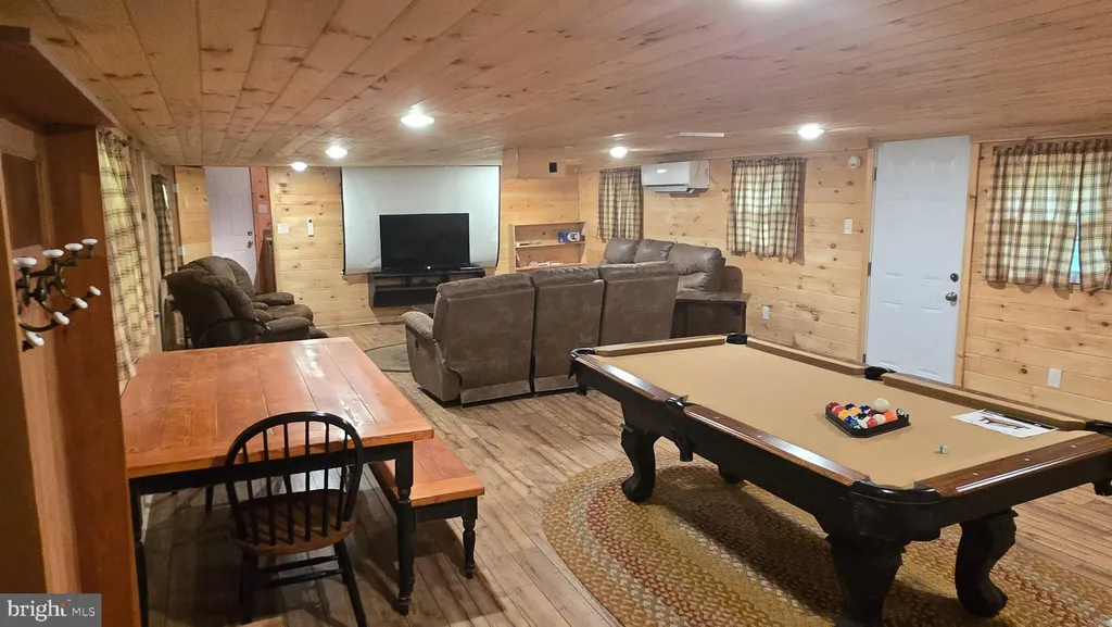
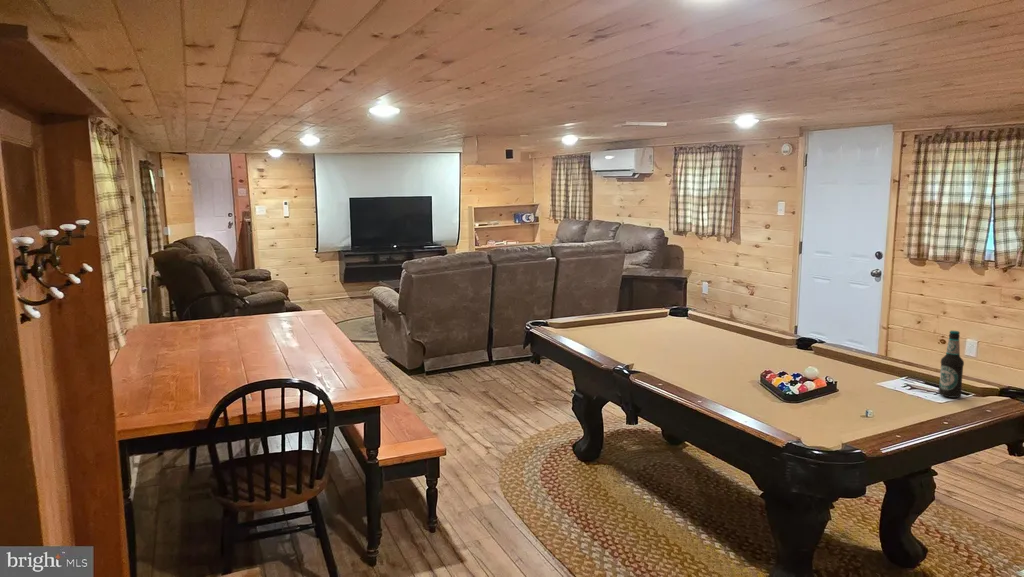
+ bottle [938,330,965,399]
